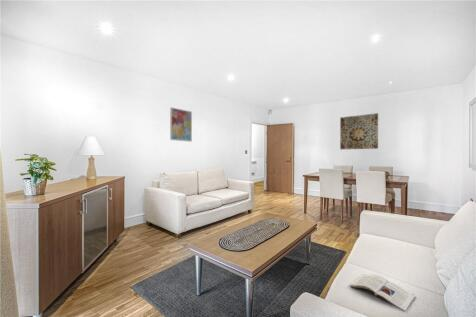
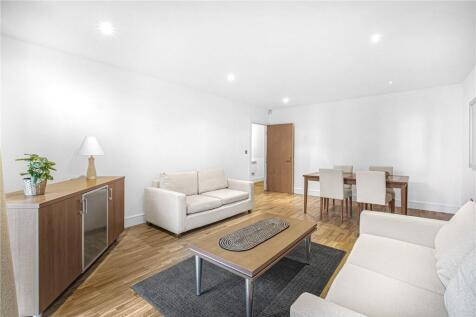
- wall art [339,112,379,150]
- magazine [349,273,416,312]
- wall art [169,106,193,143]
